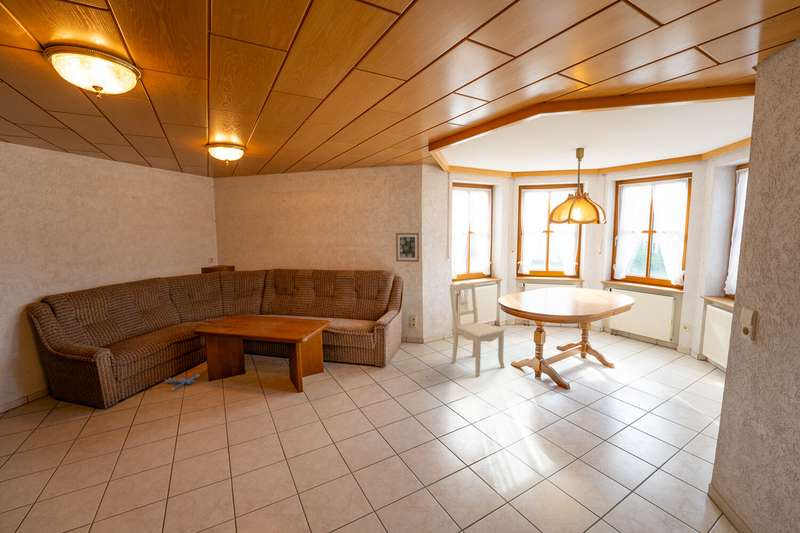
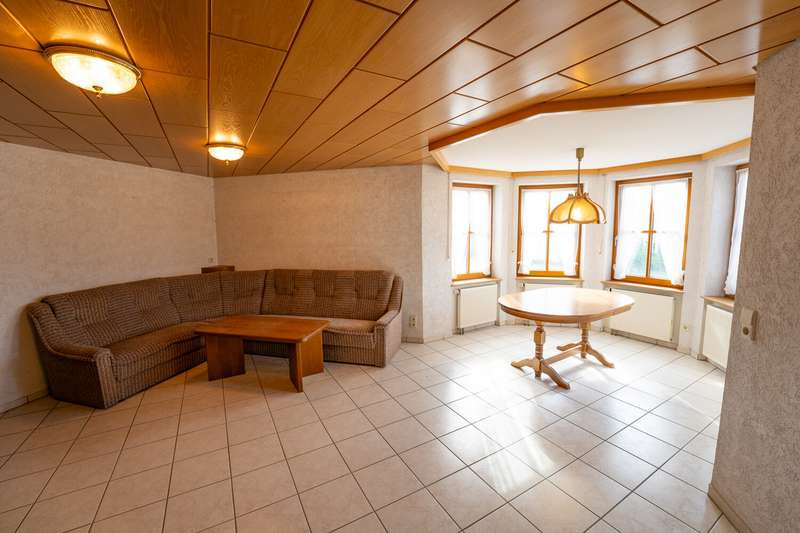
- wall art [395,232,420,263]
- dining chair [449,282,506,377]
- plush toy [164,373,200,392]
